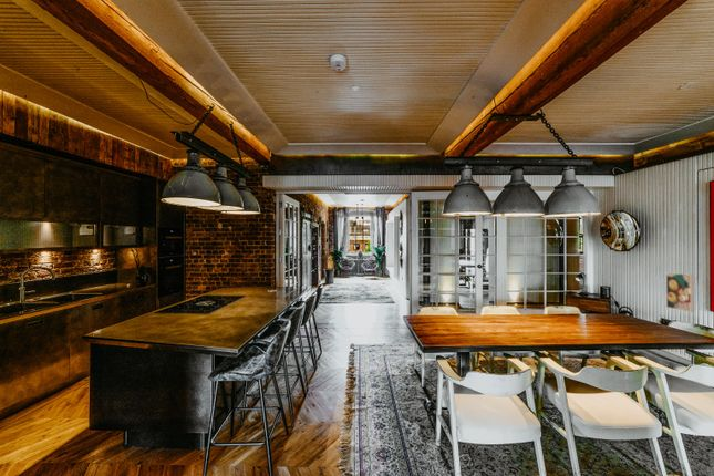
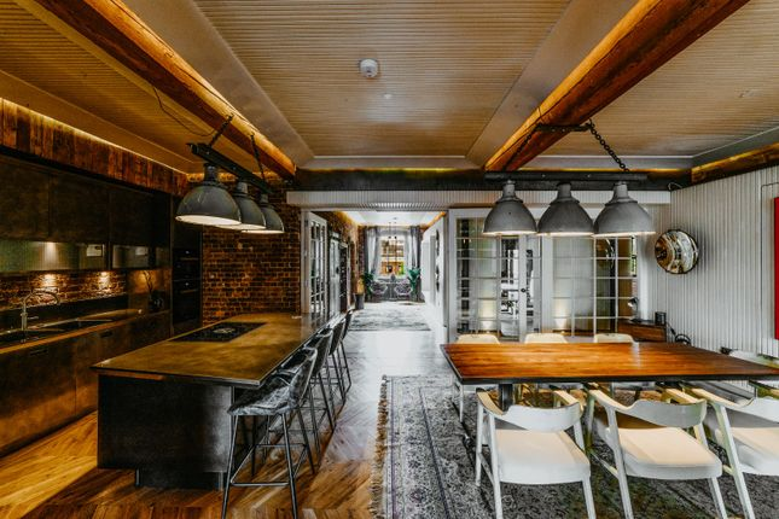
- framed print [665,271,694,313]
